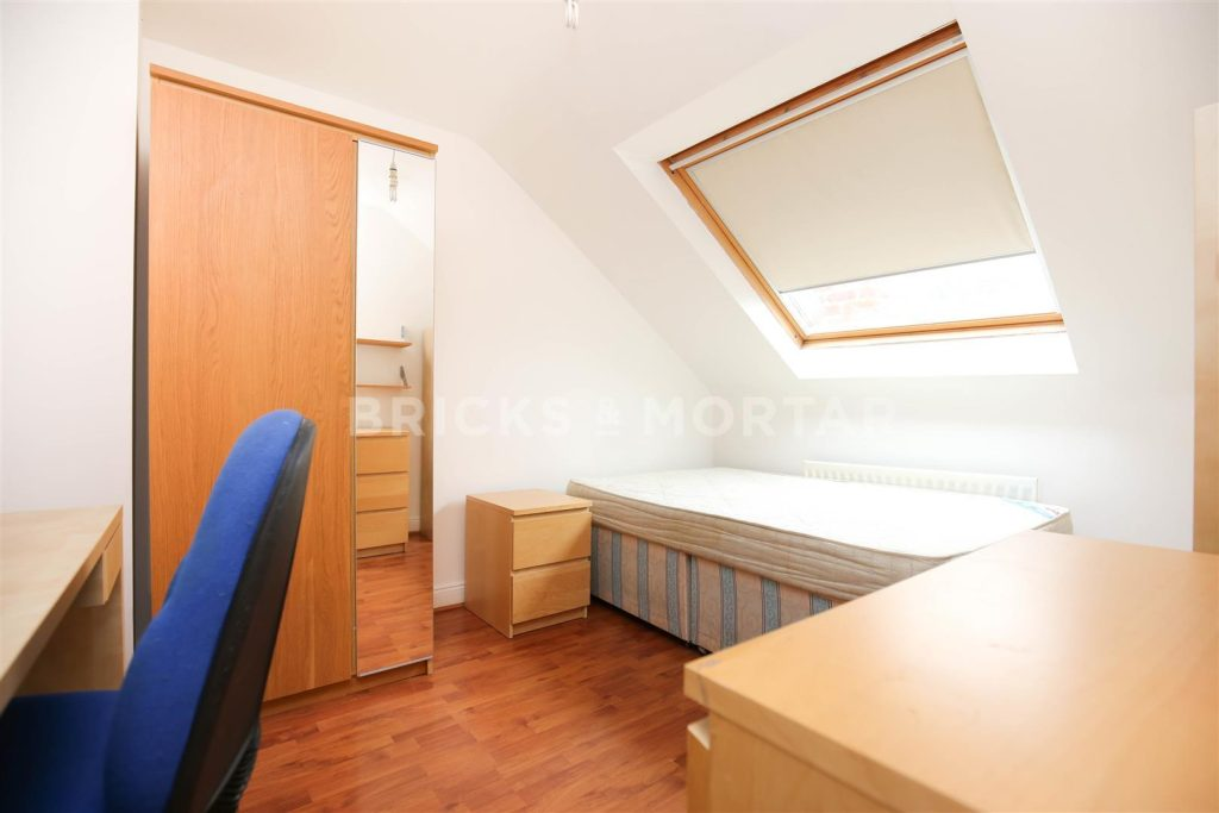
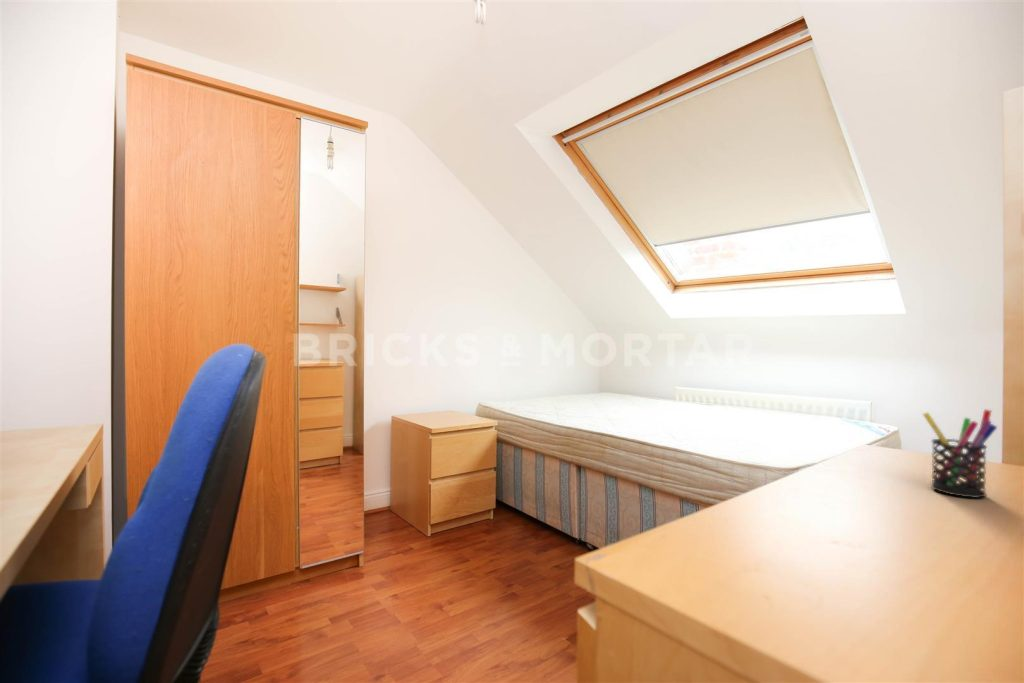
+ pen holder [922,408,998,499]
